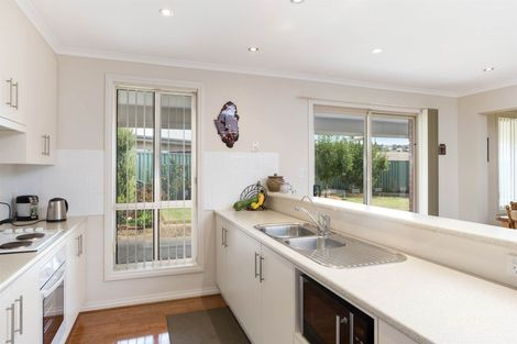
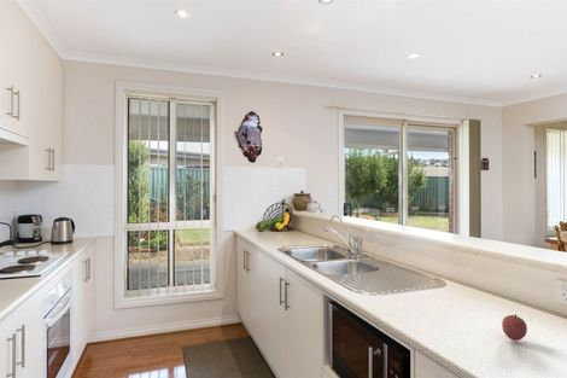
+ fruit [501,313,528,342]
